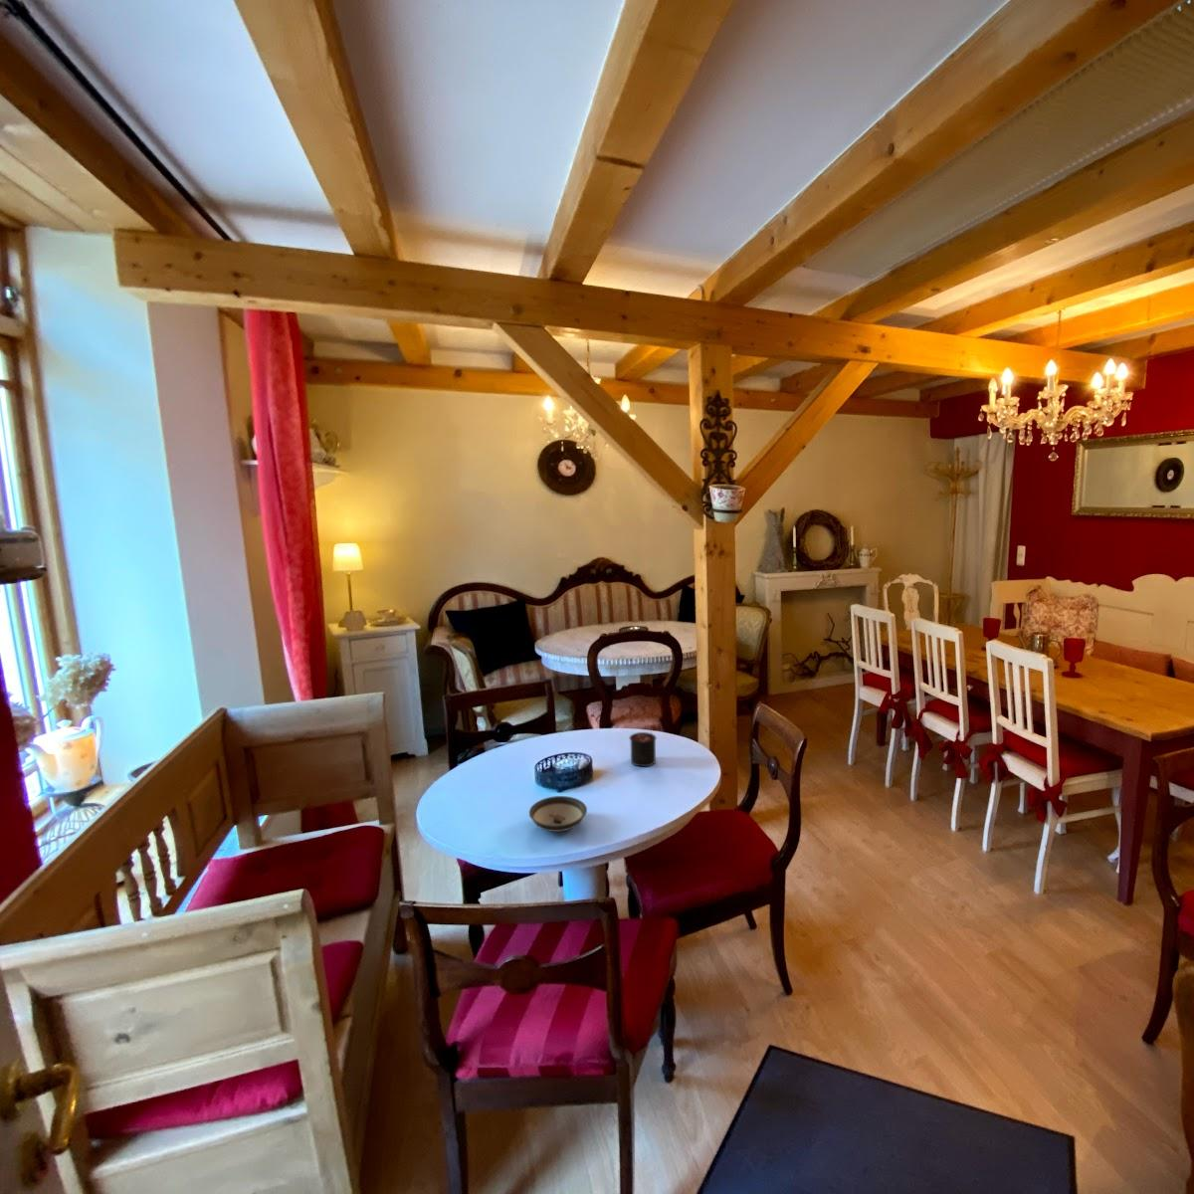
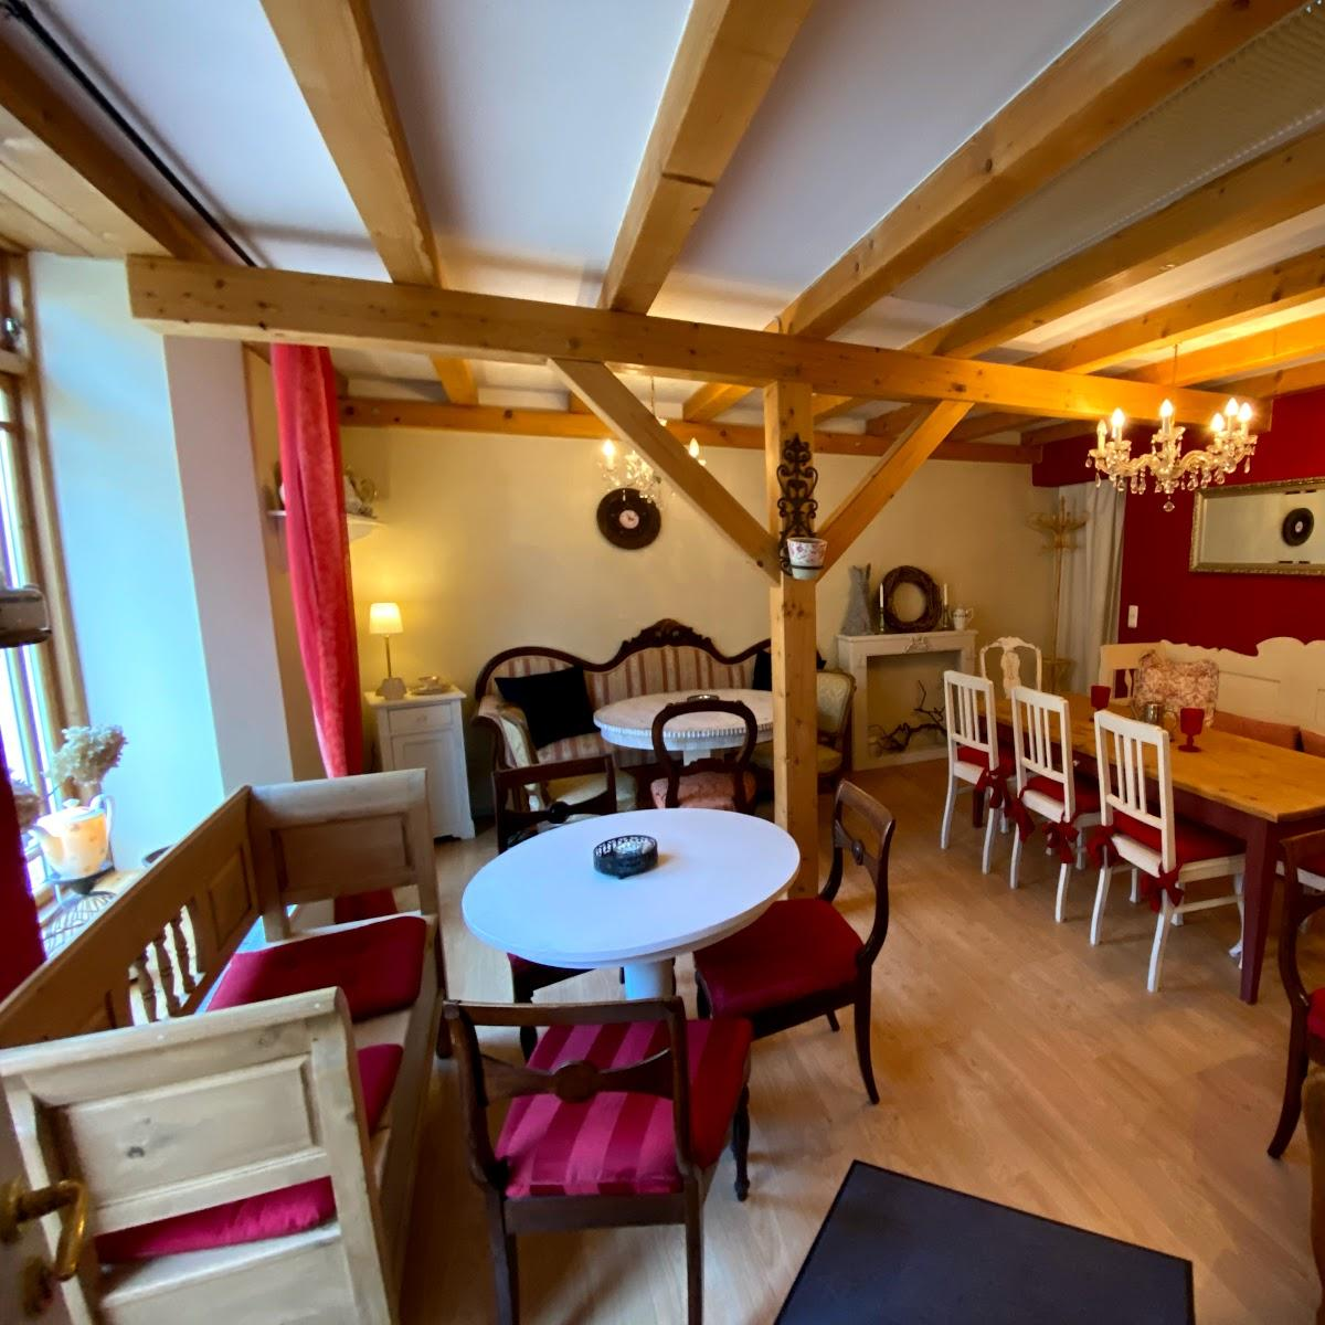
- candle [628,724,658,768]
- saucer [528,795,588,833]
